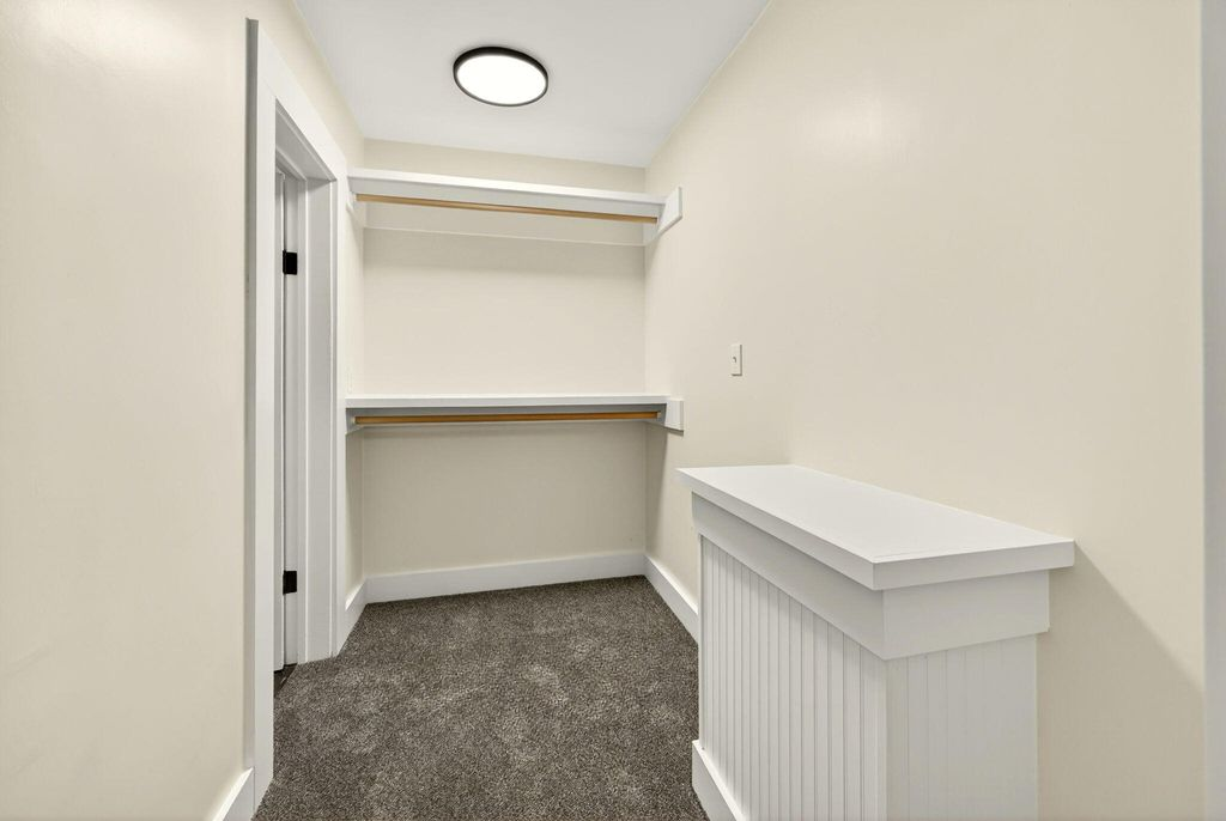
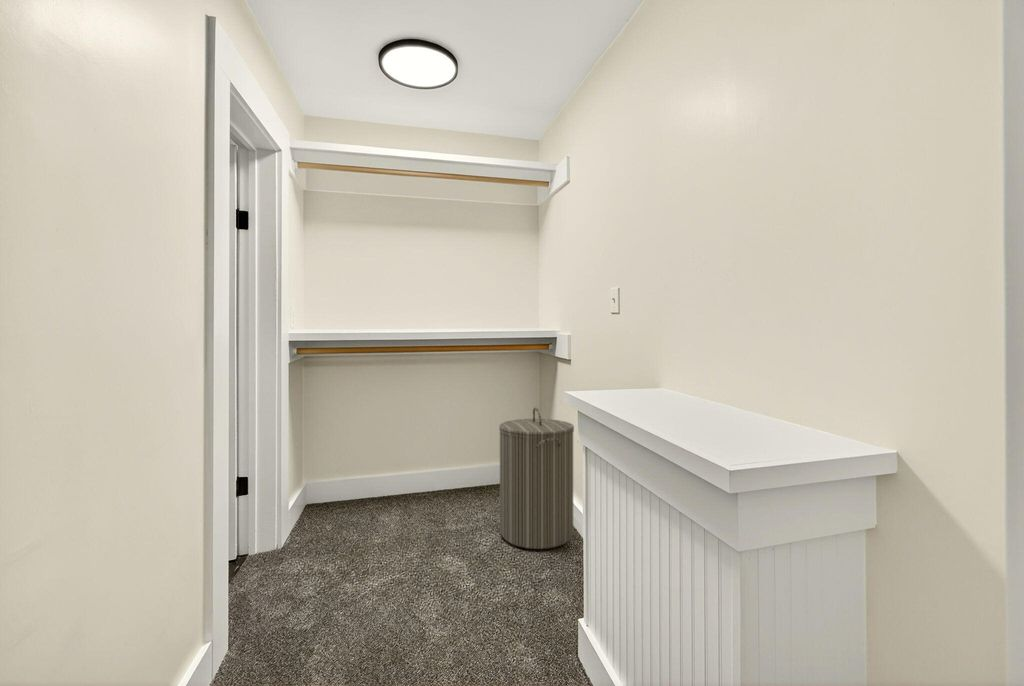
+ laundry hamper [498,406,575,550]
